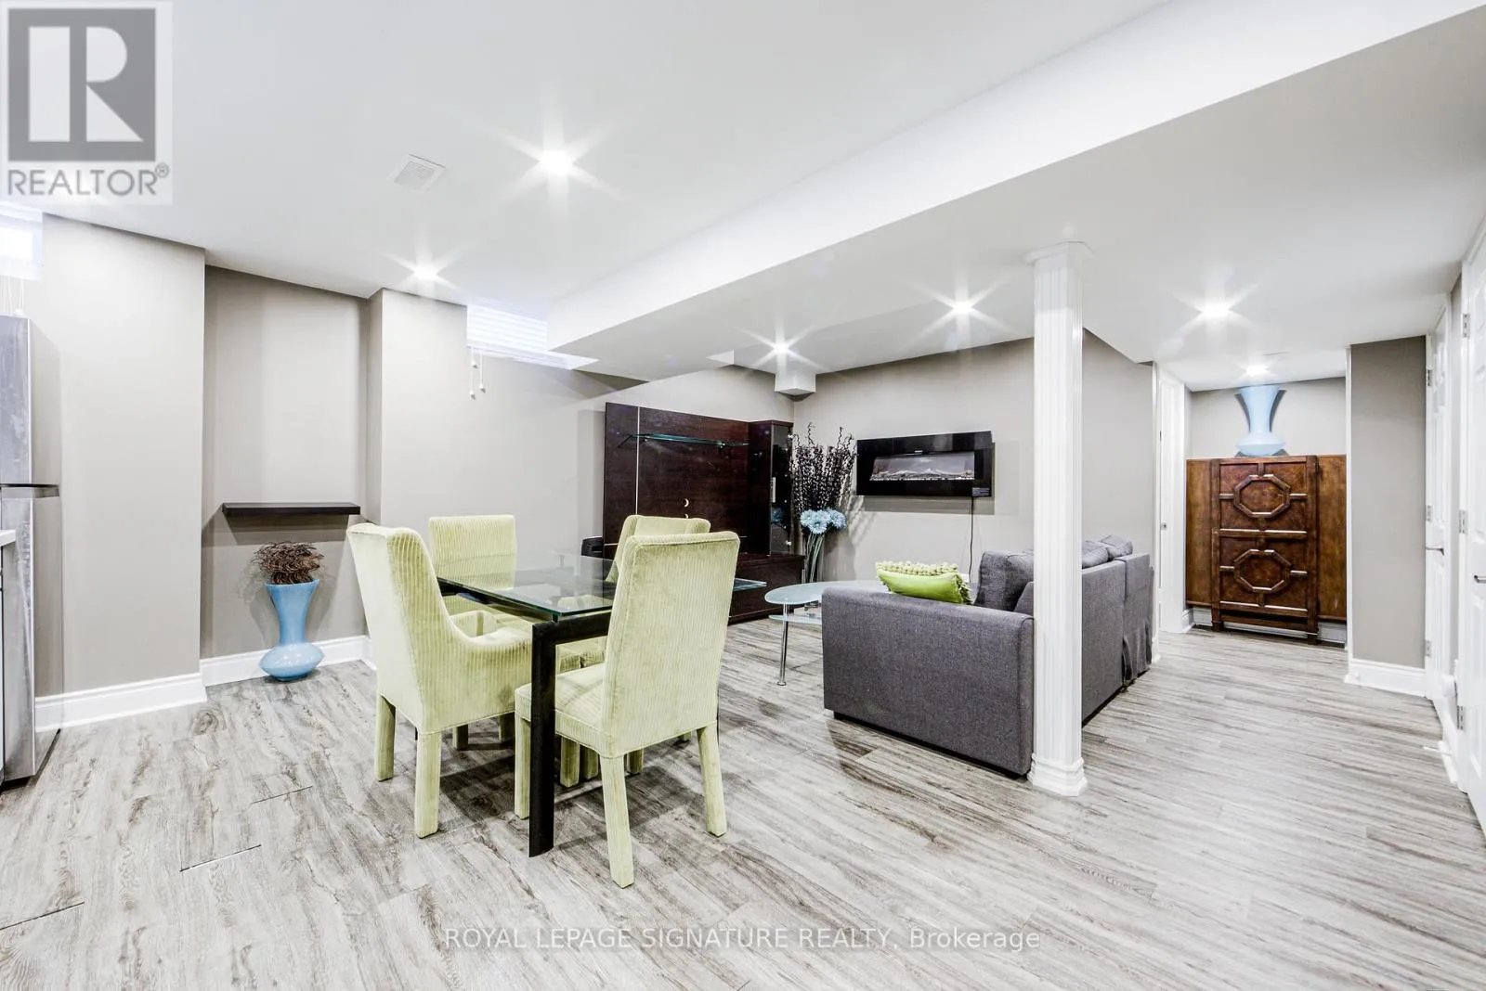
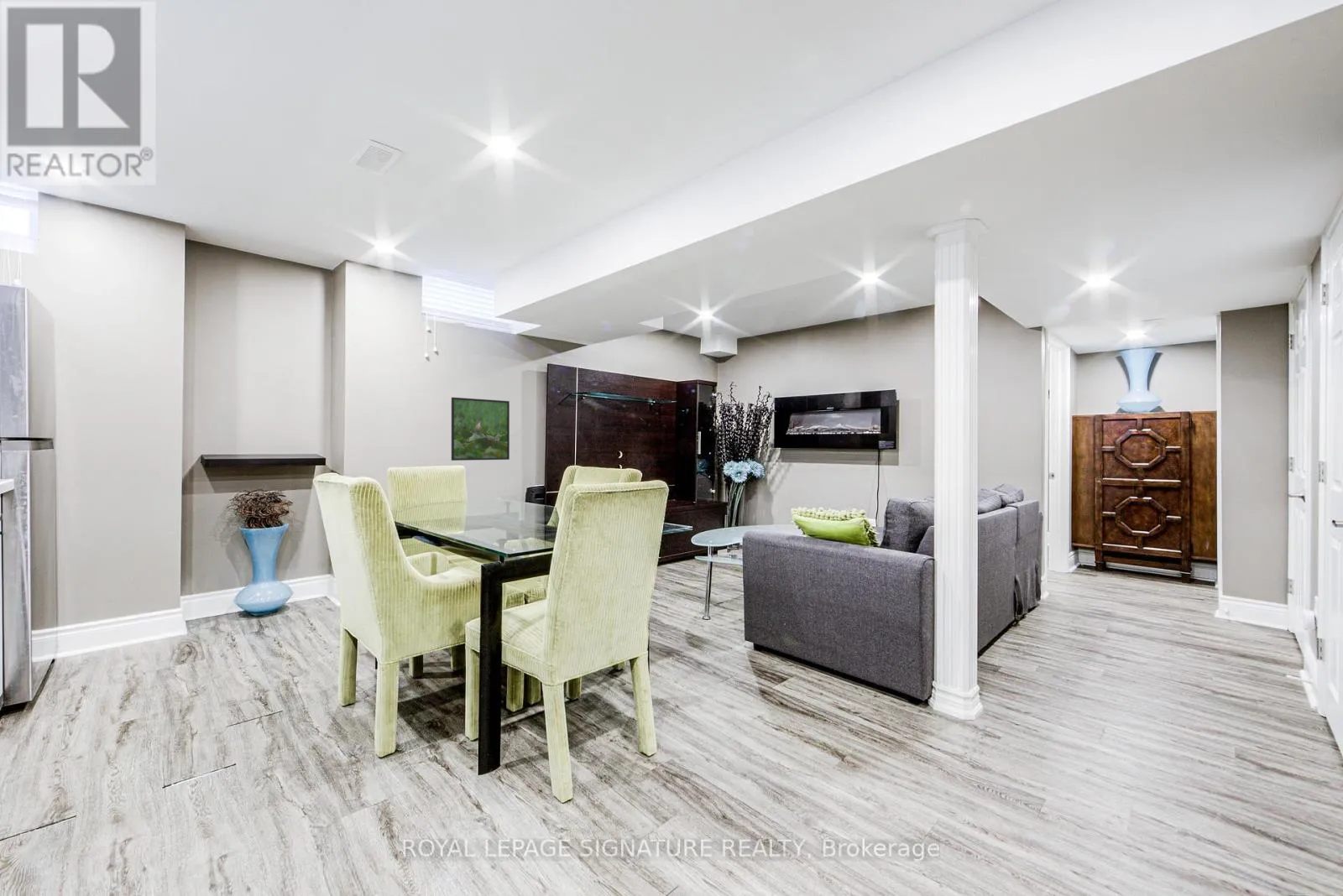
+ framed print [451,397,510,461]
